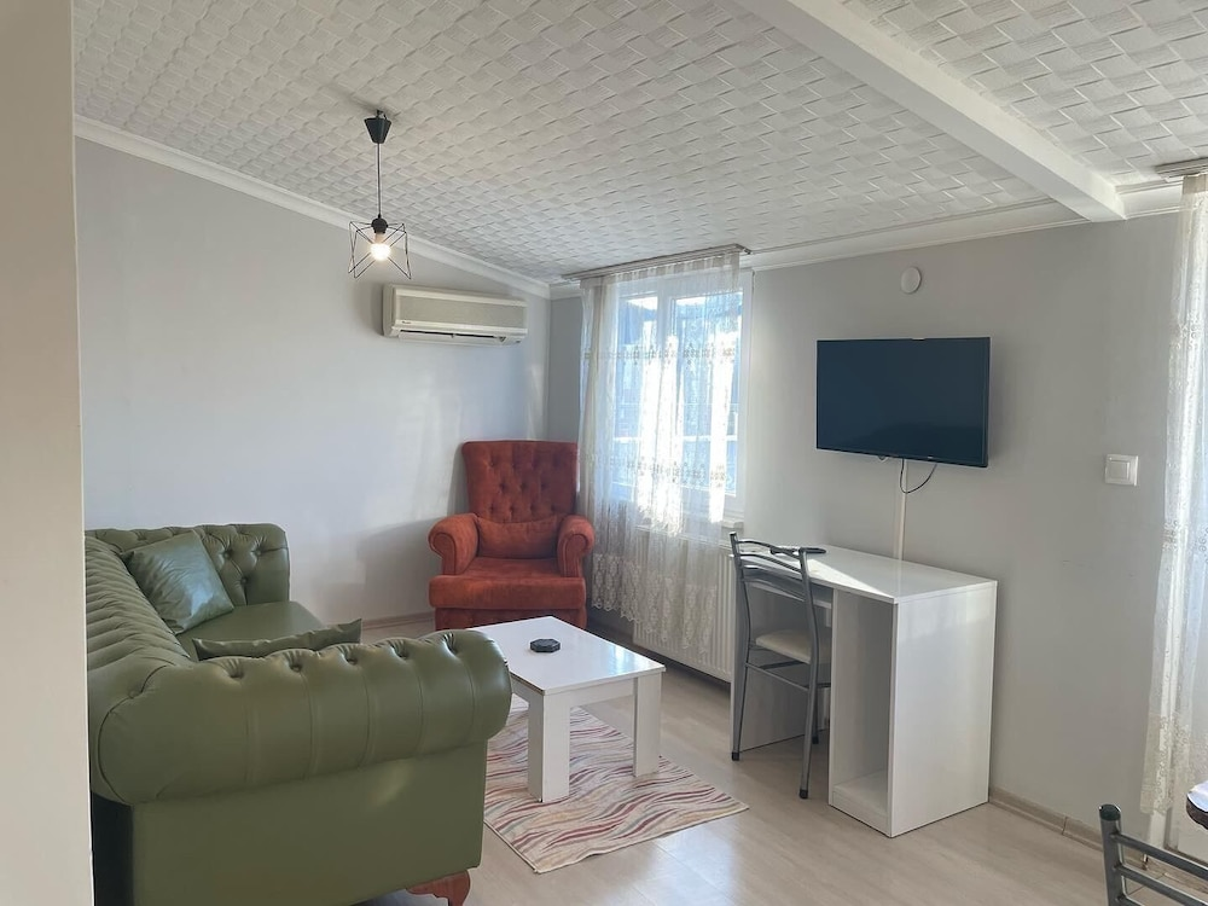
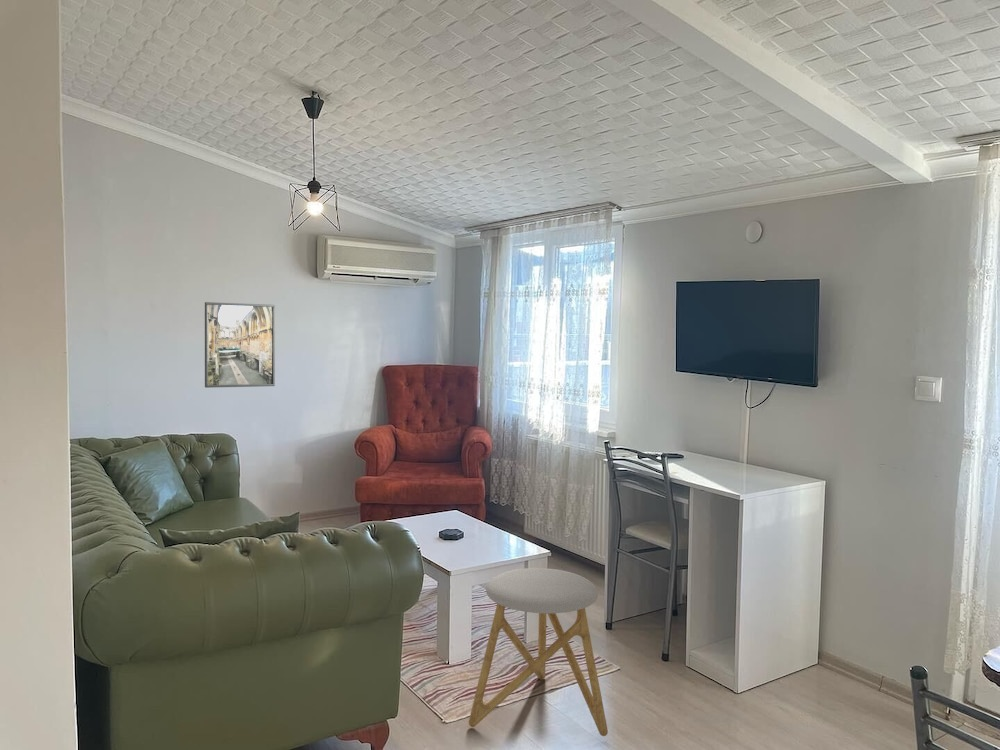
+ stool [468,567,609,737]
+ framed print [204,301,276,389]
